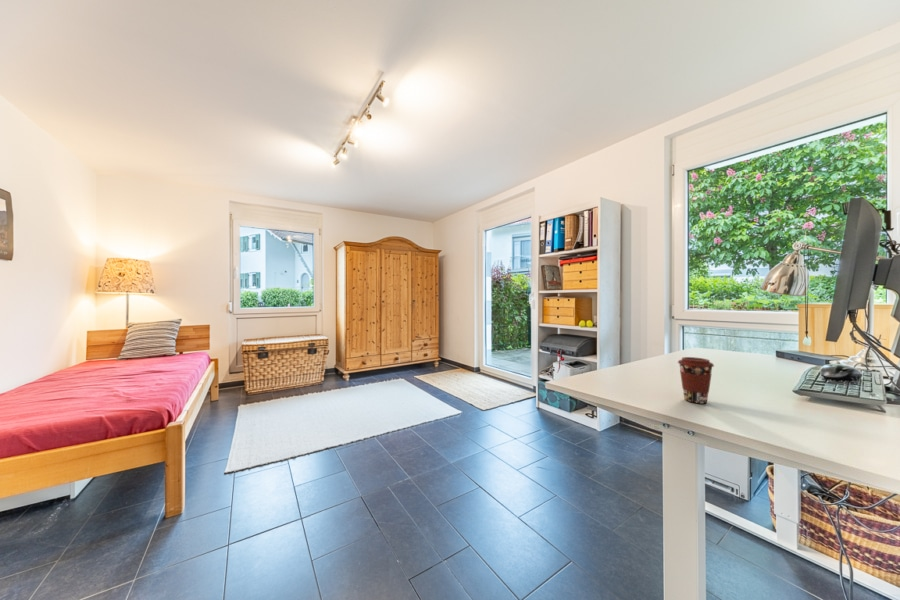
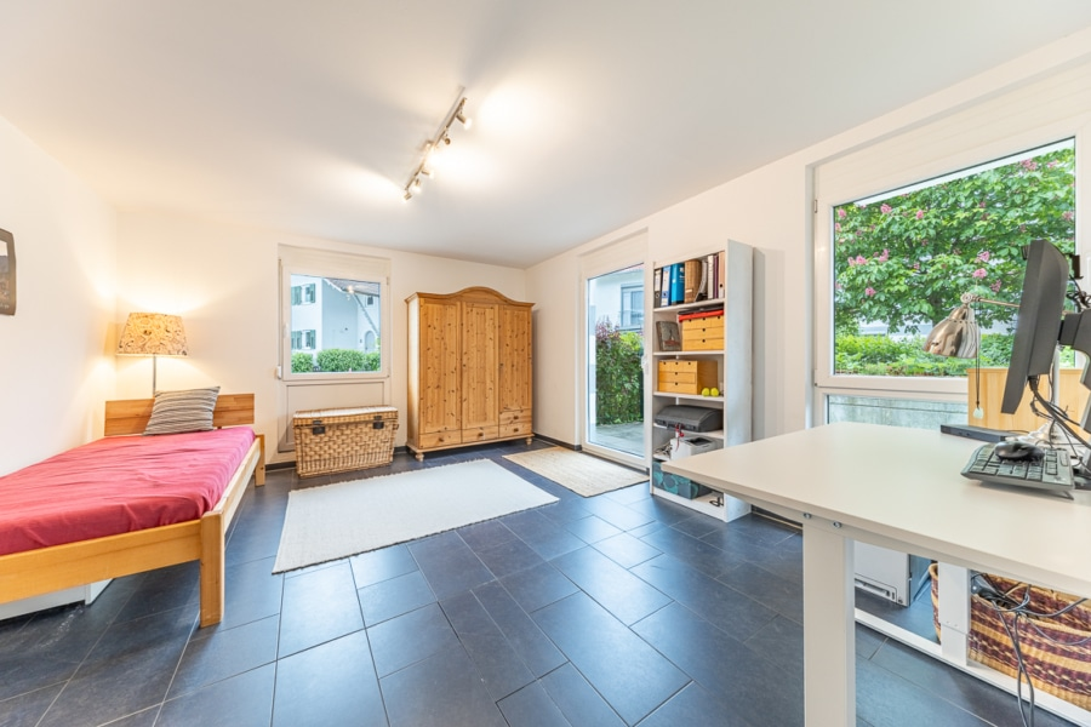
- coffee cup [677,356,715,404]
